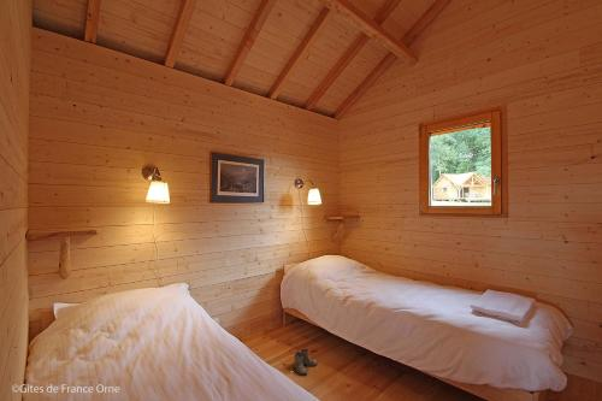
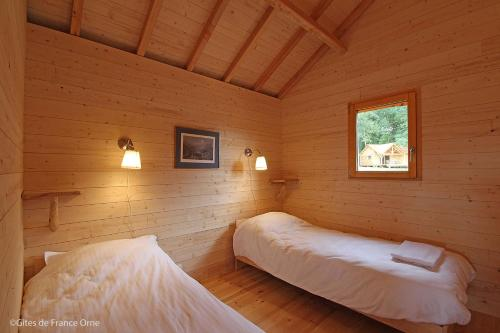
- boots [293,347,318,376]
